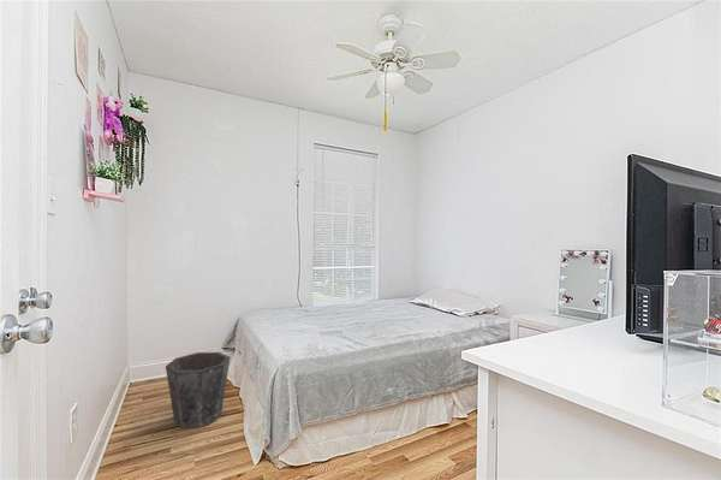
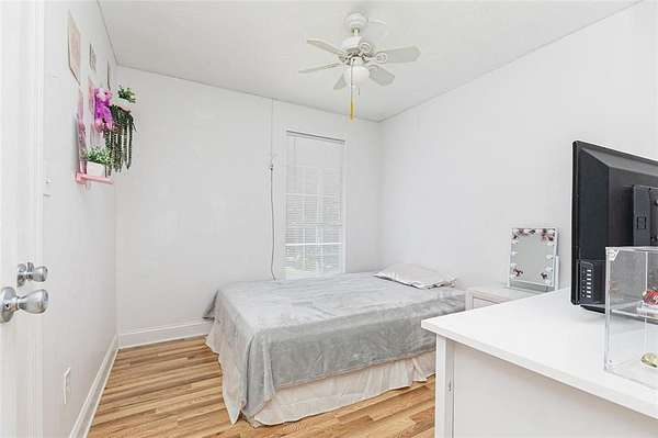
- waste bin [165,351,232,429]
